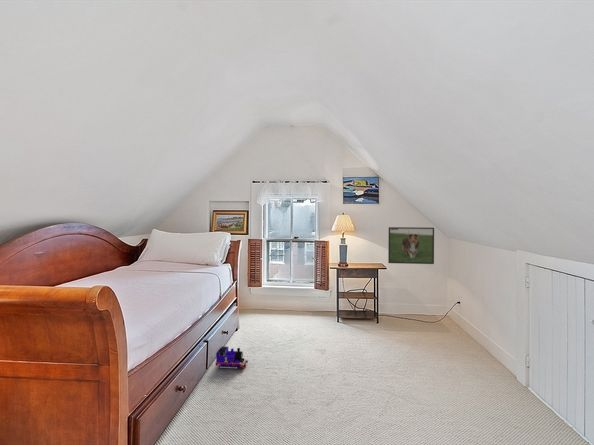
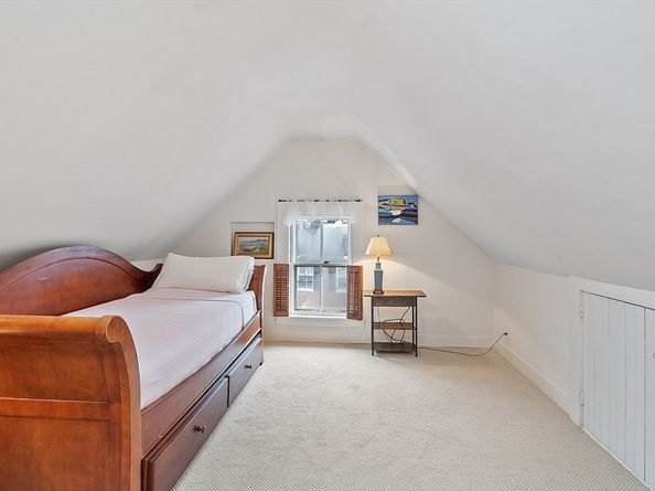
- toy train [214,345,249,369]
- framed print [387,226,435,265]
